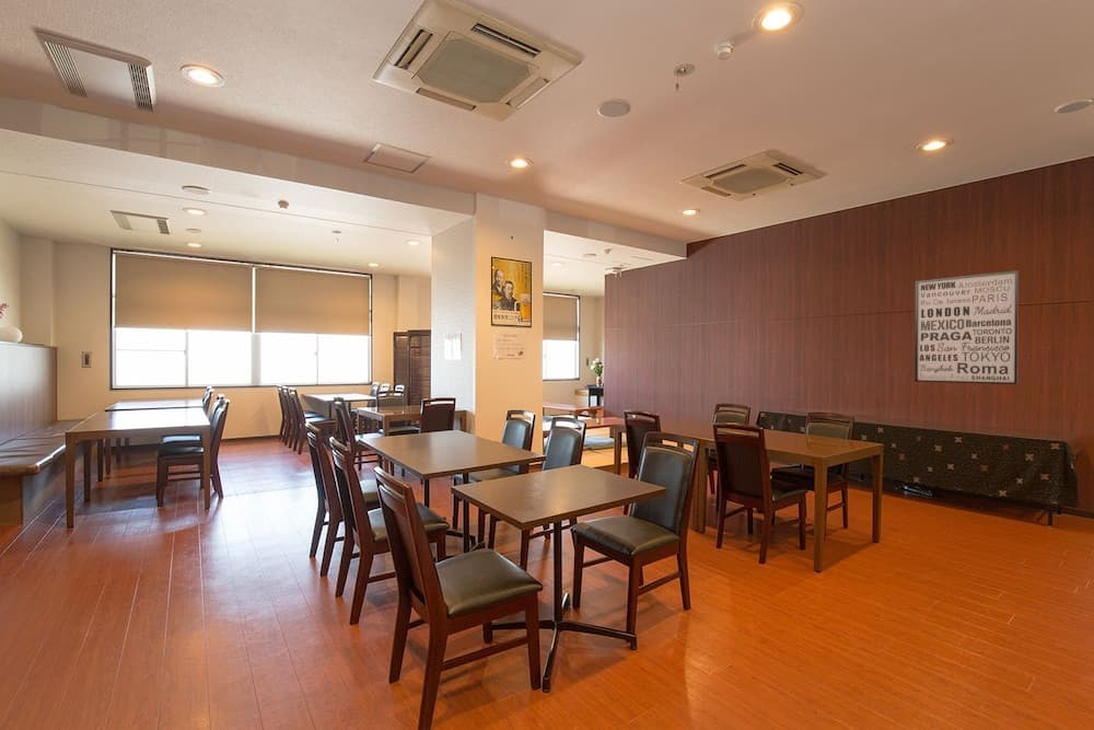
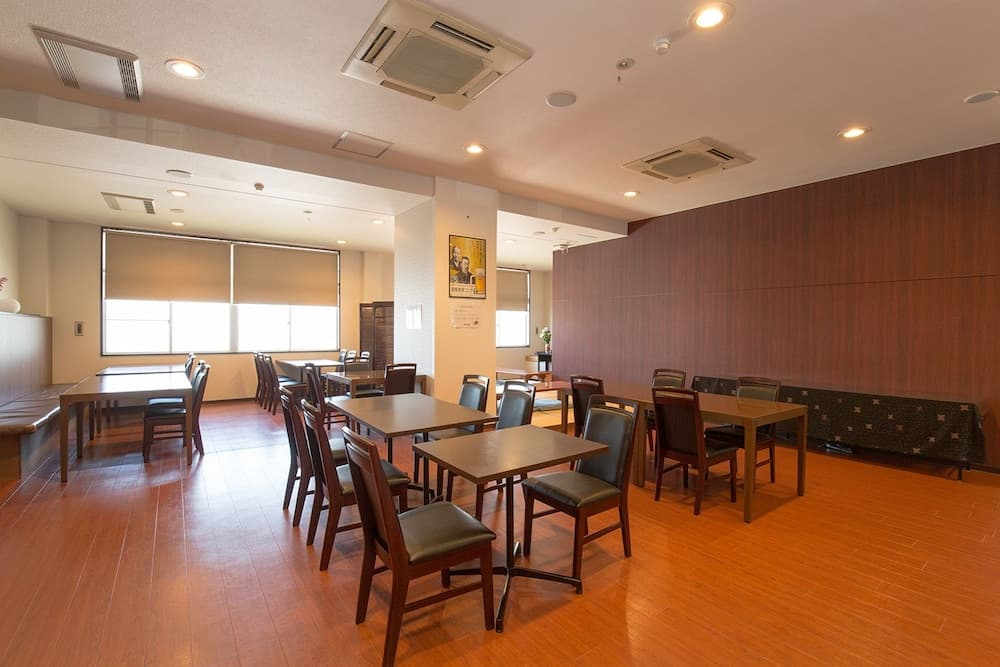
- wall art [913,269,1020,385]
